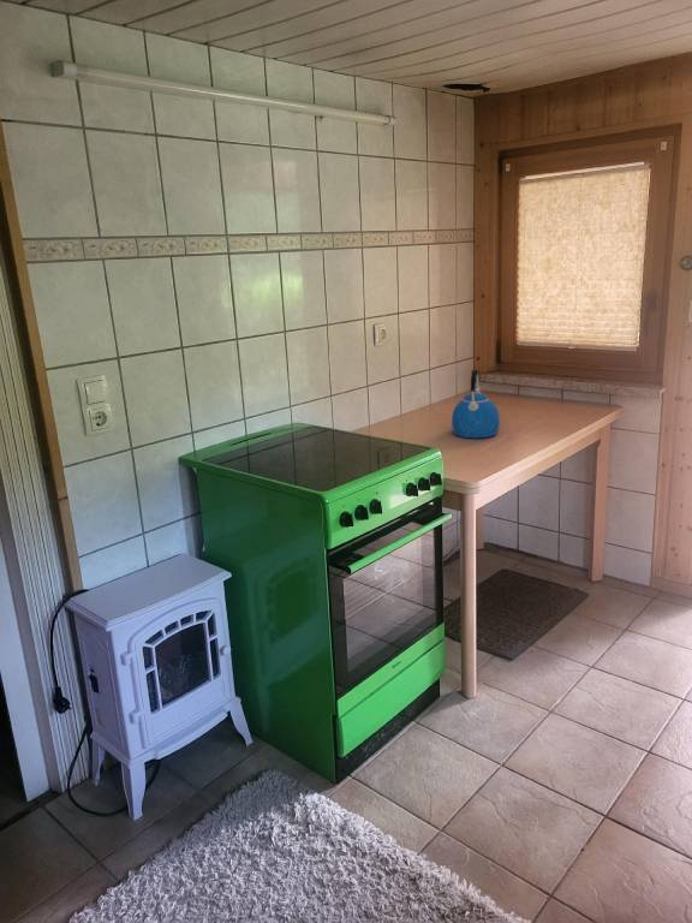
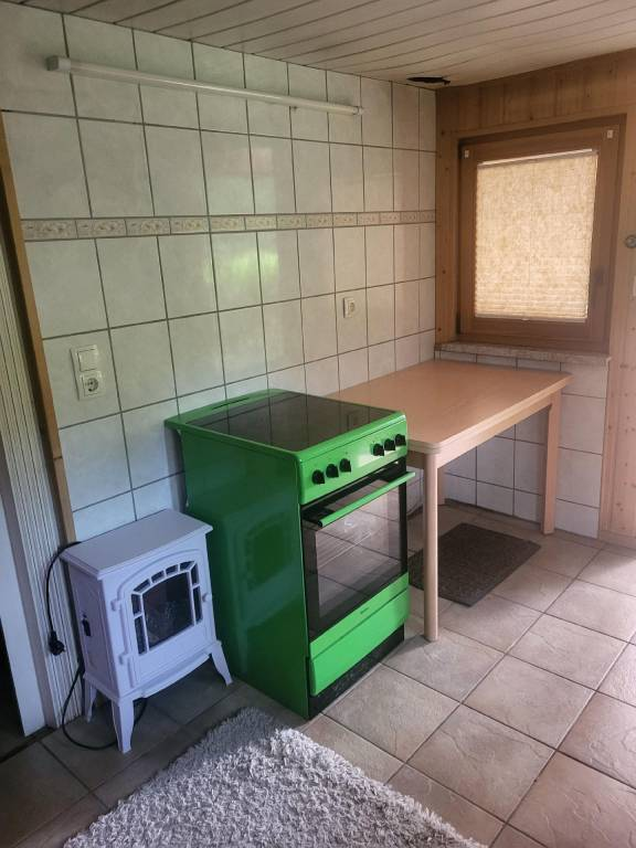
- kettle [451,369,501,440]
